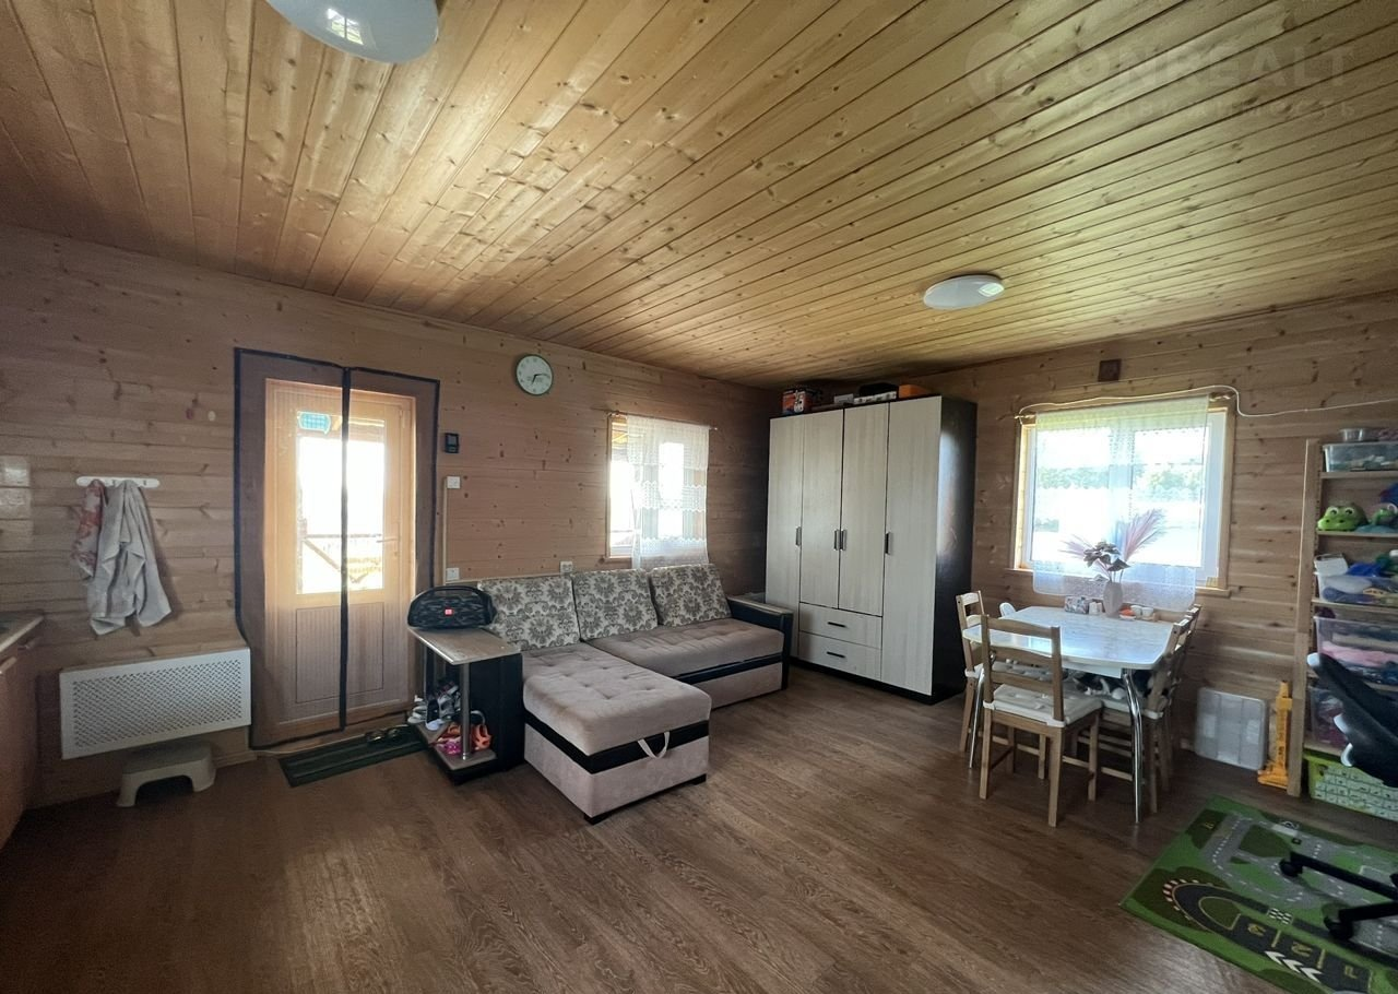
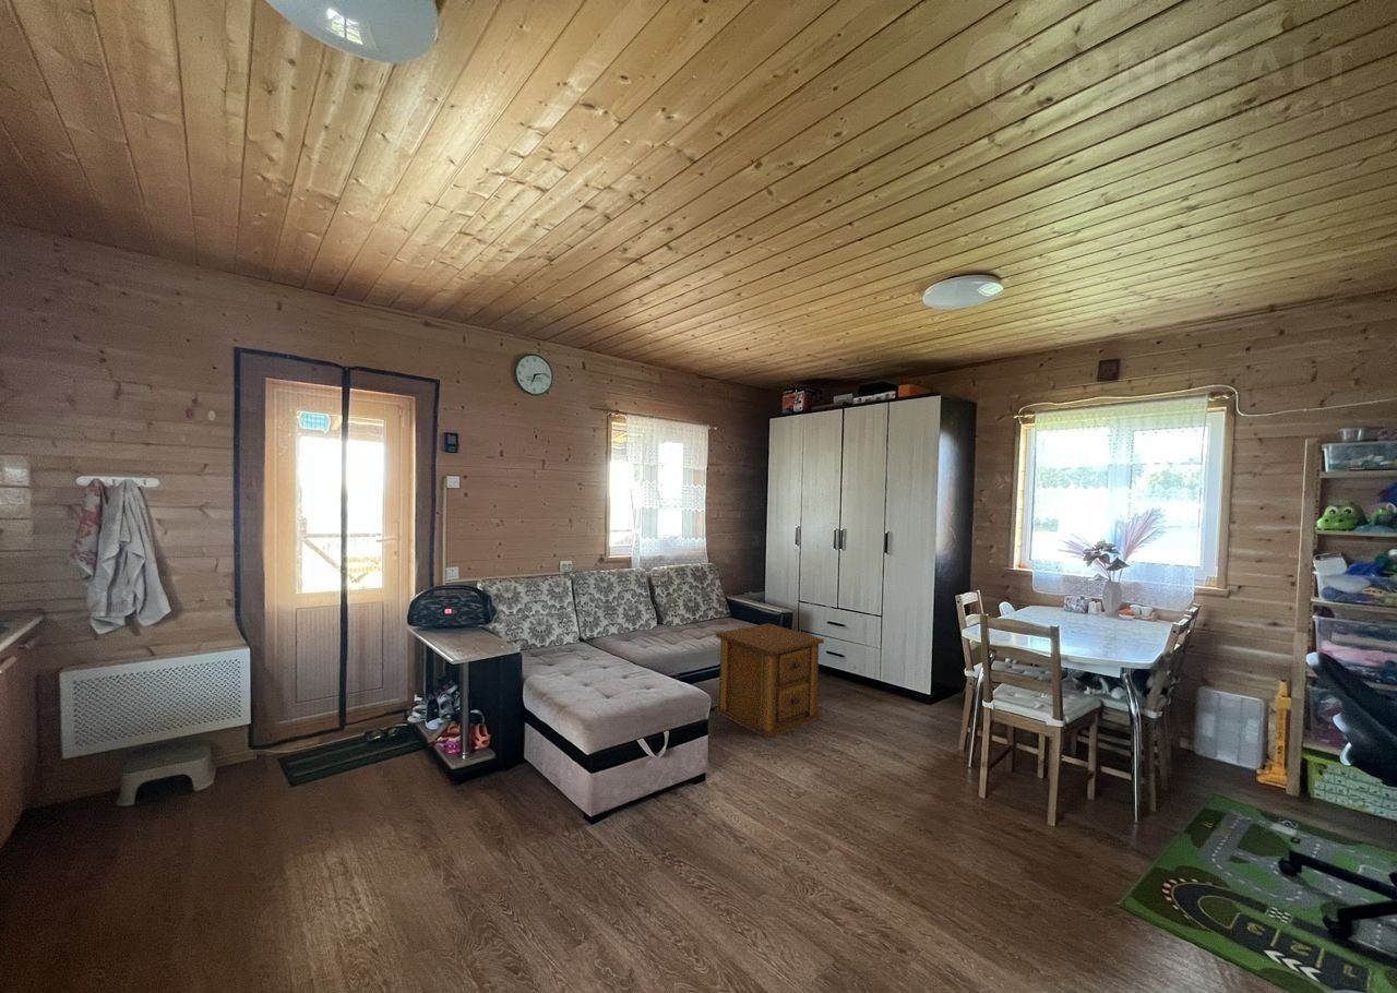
+ side table [713,622,825,739]
